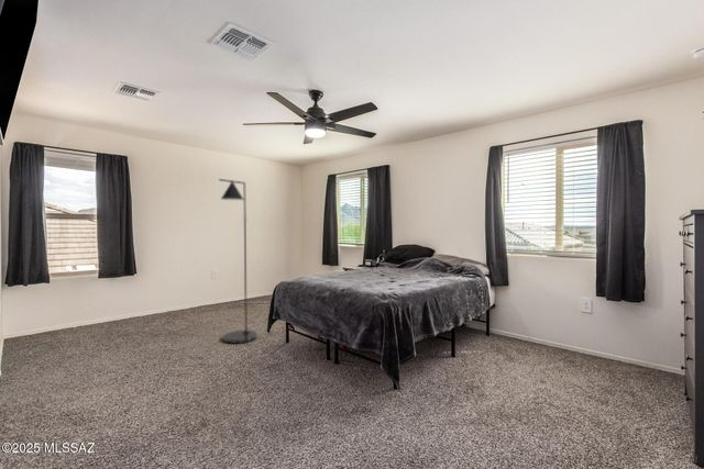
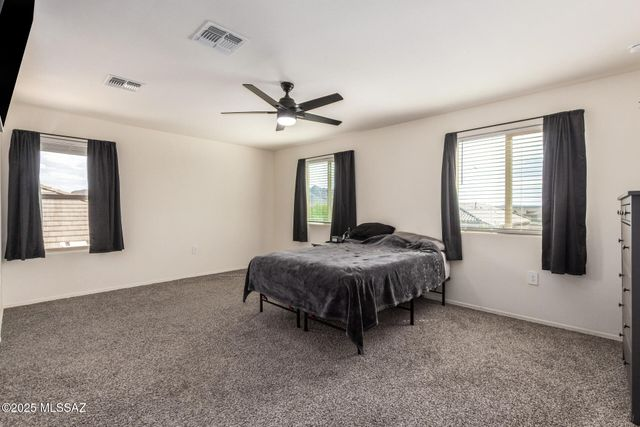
- floor lamp [218,178,258,345]
